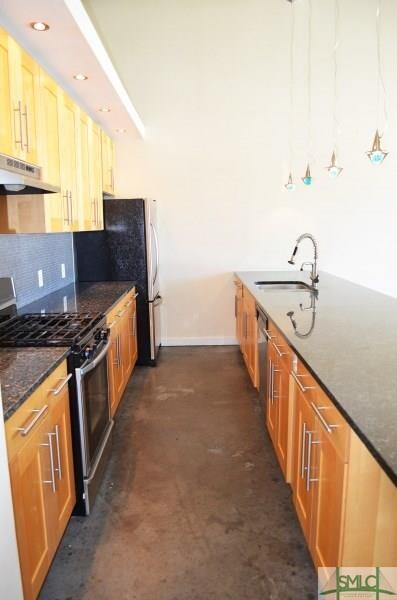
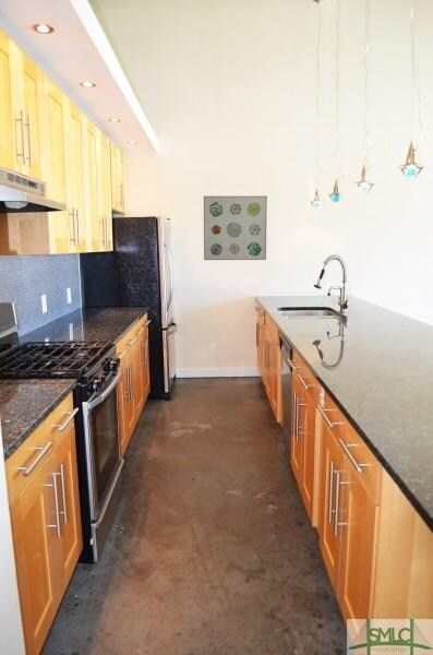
+ wall art [203,195,268,261]
